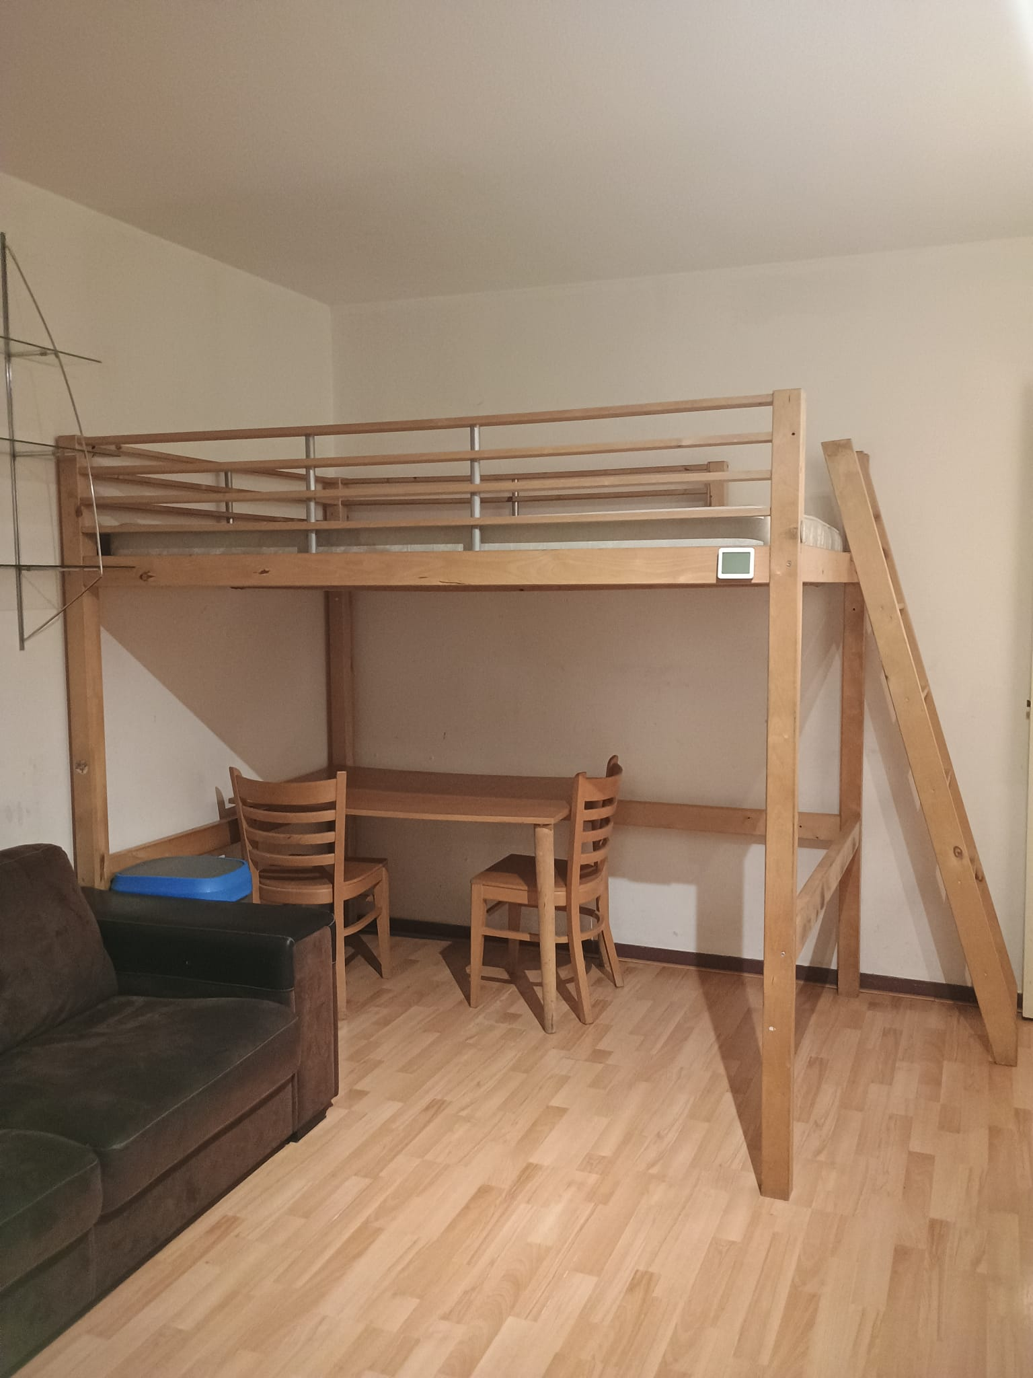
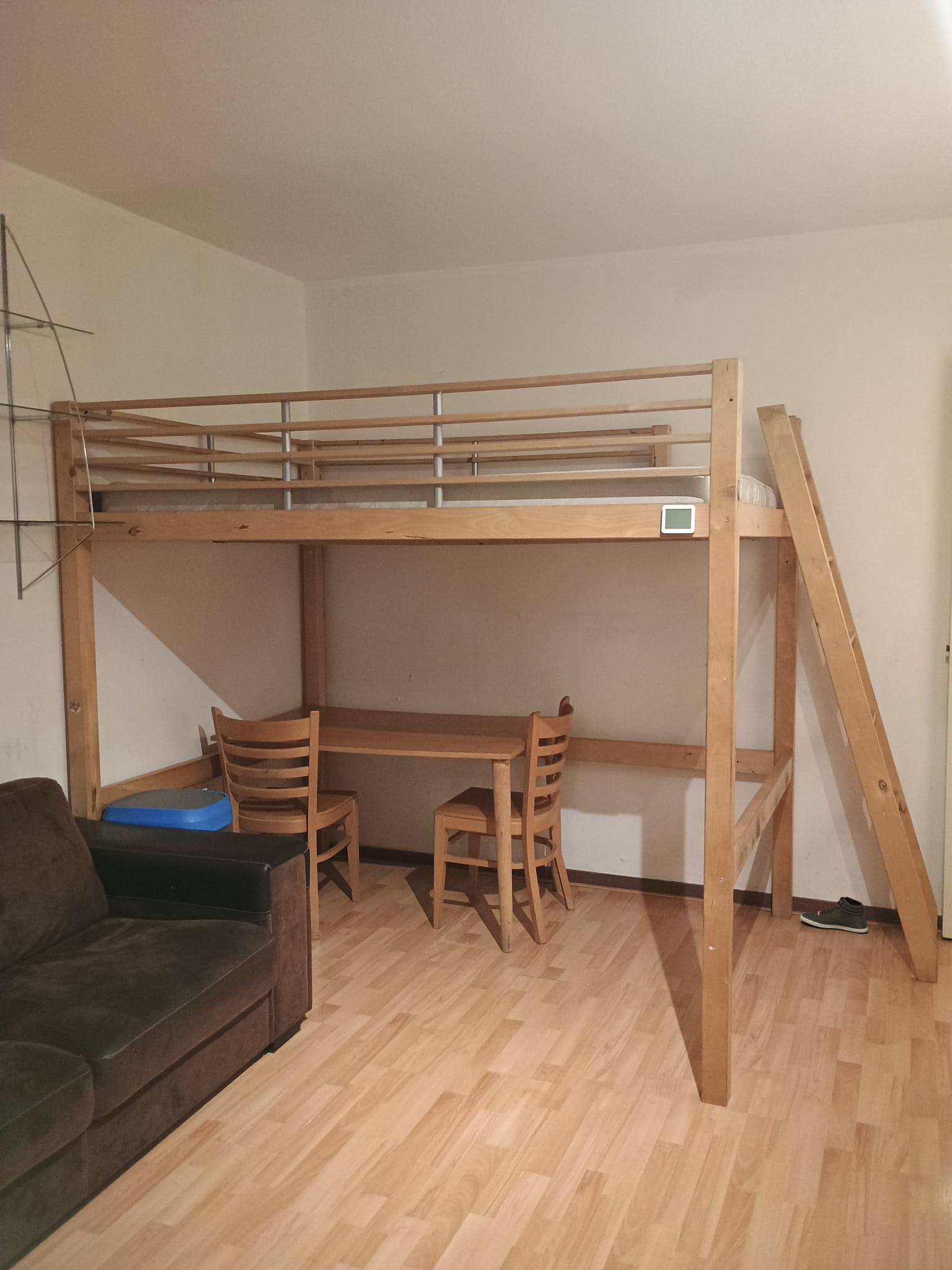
+ sneaker [800,896,868,933]
